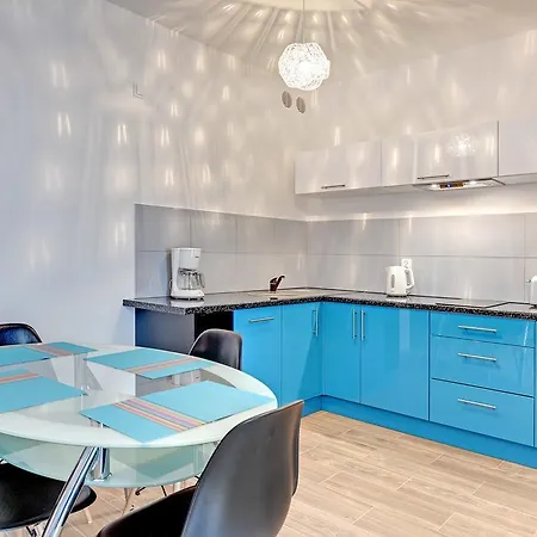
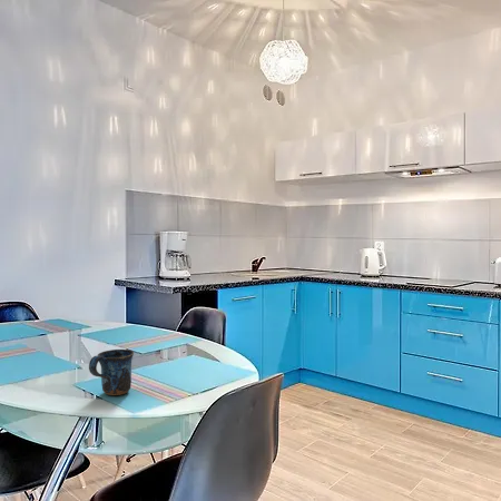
+ mug [88,348,135,396]
